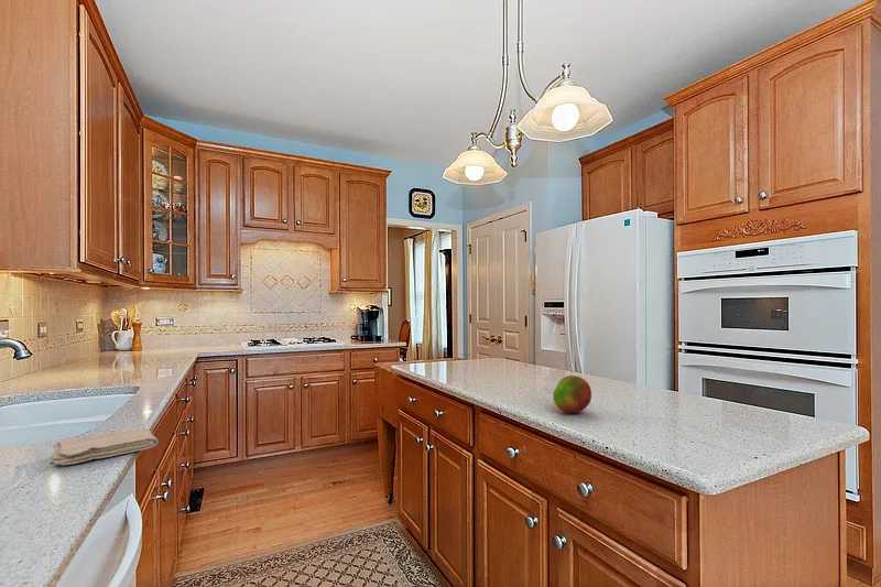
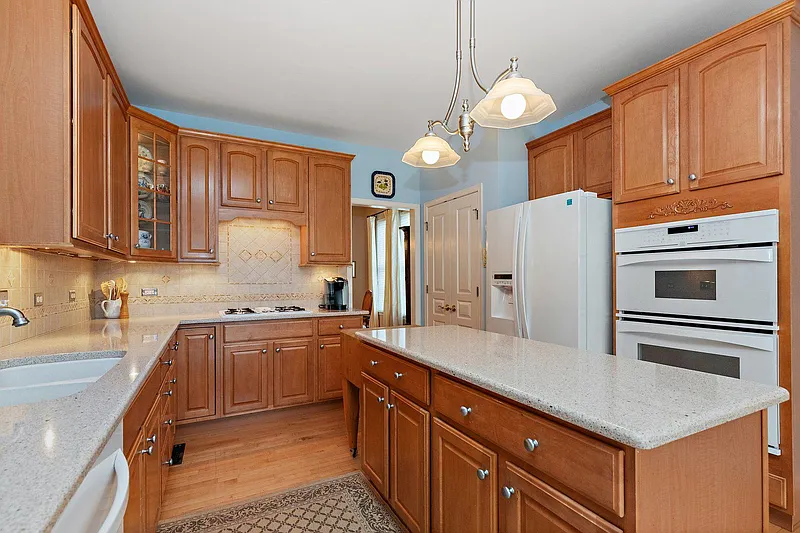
- fruit [552,374,592,414]
- washcloth [51,427,160,466]
